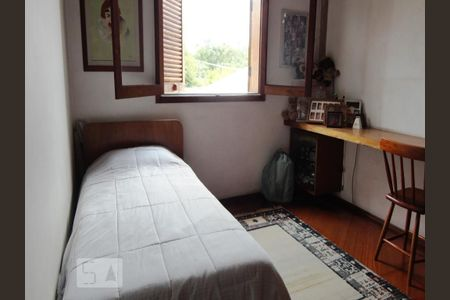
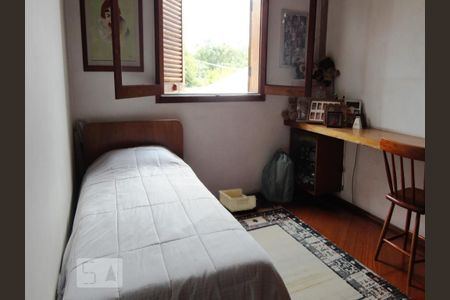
+ storage bin [218,188,257,213]
